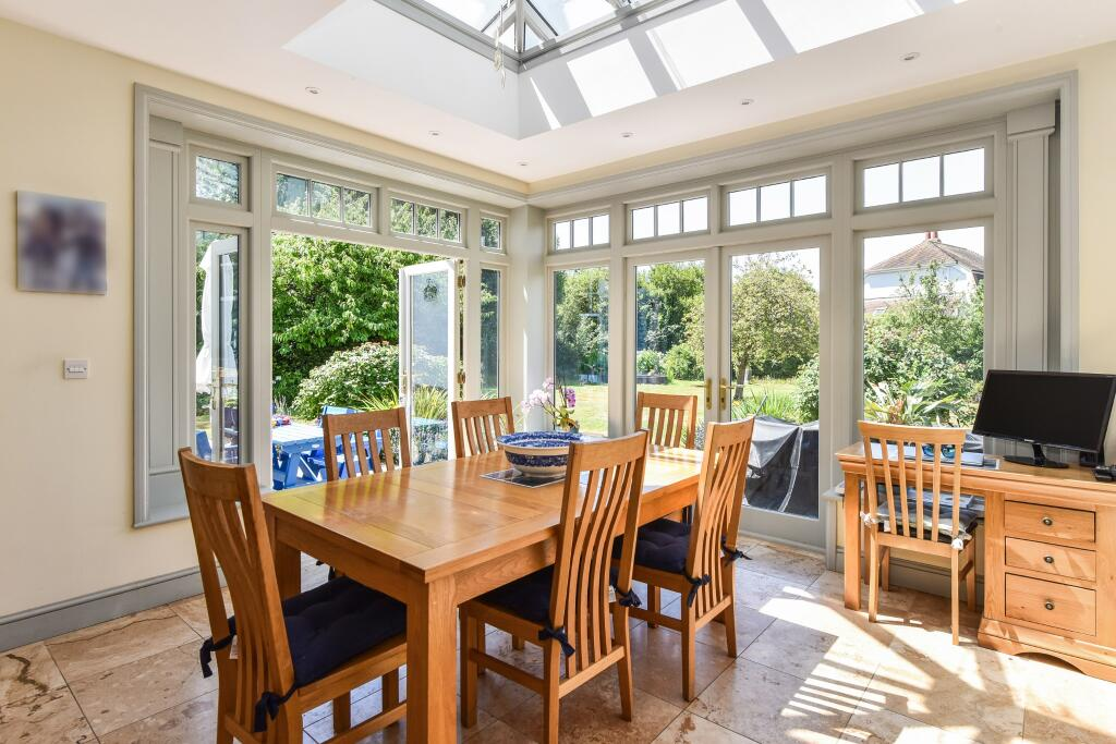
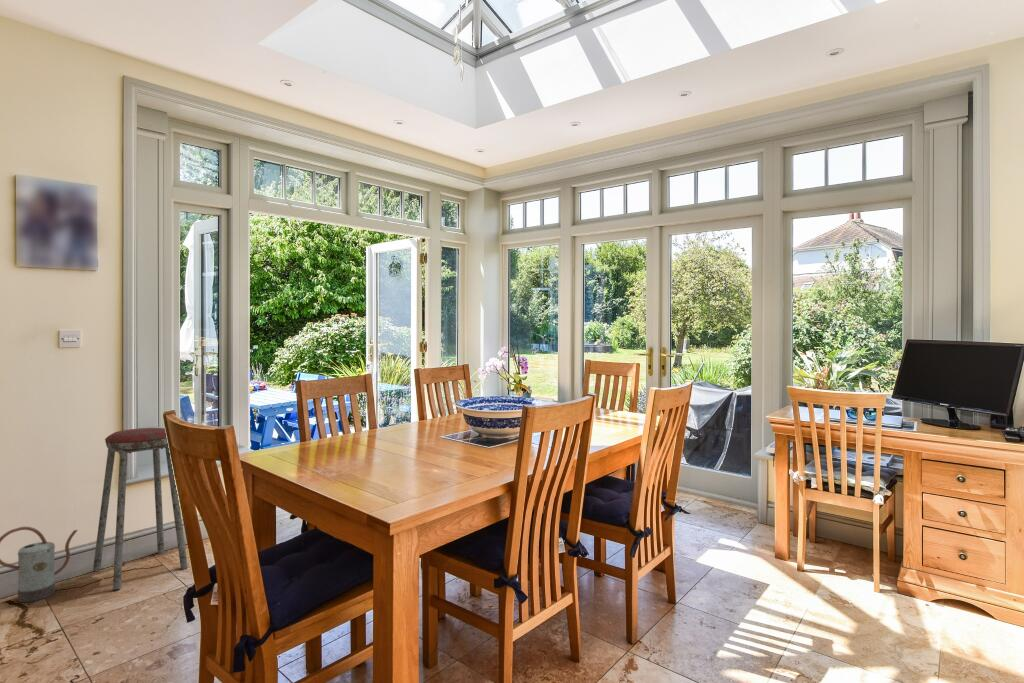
+ music stool [92,427,189,590]
+ watering can [0,526,79,603]
